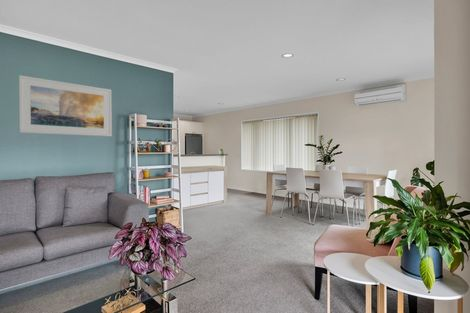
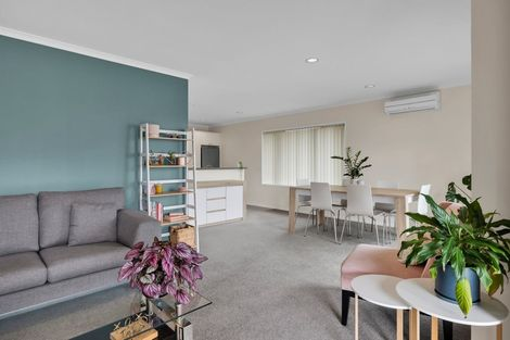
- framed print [18,74,113,137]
